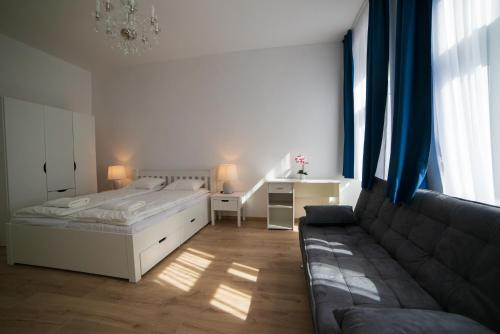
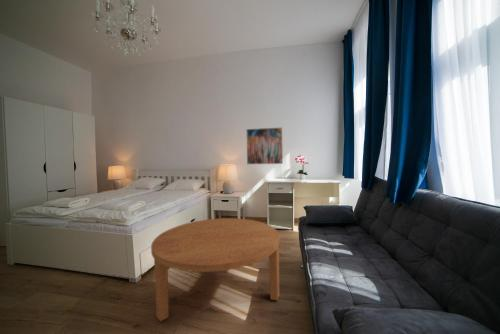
+ coffee table [150,217,280,322]
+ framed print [245,126,284,165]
